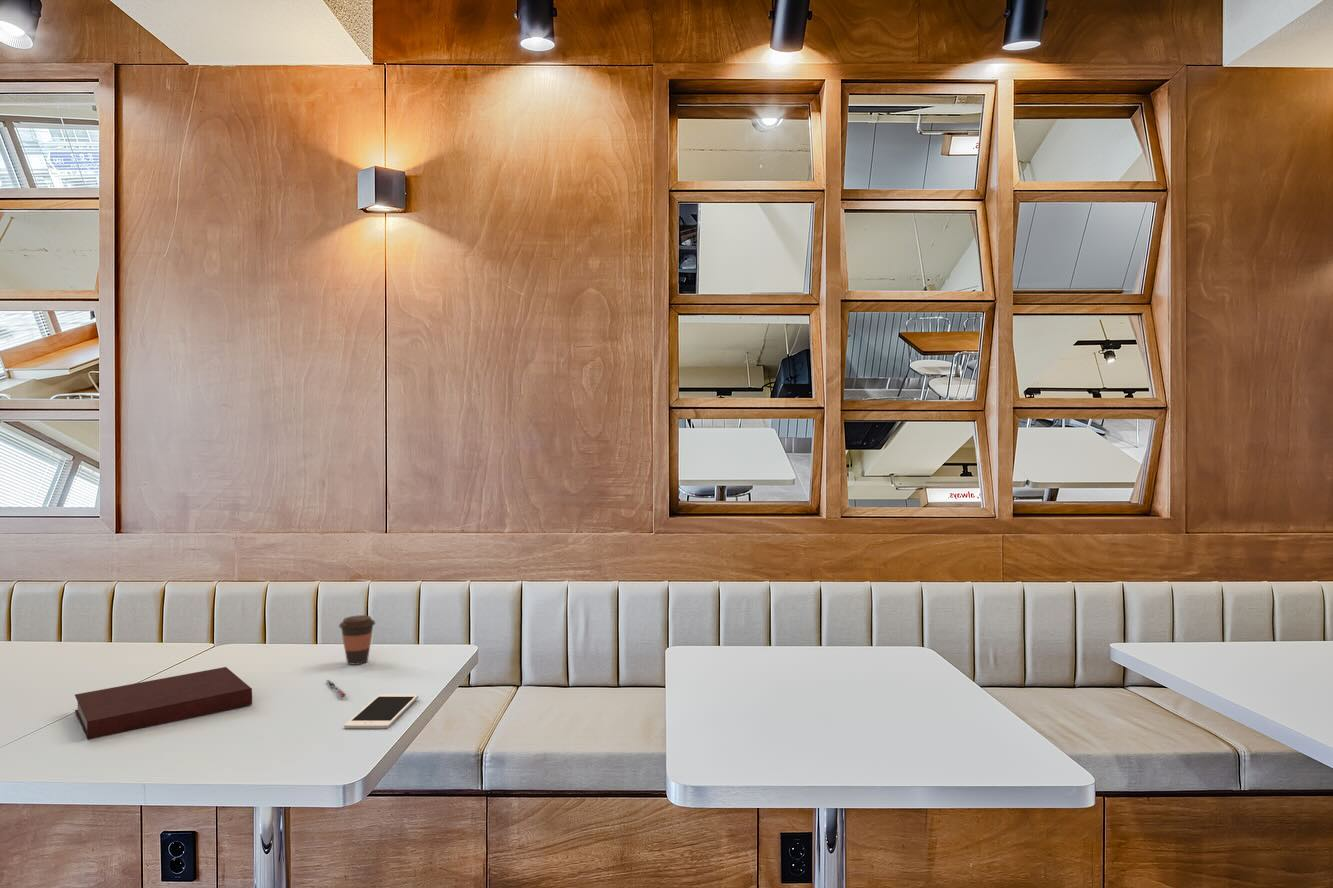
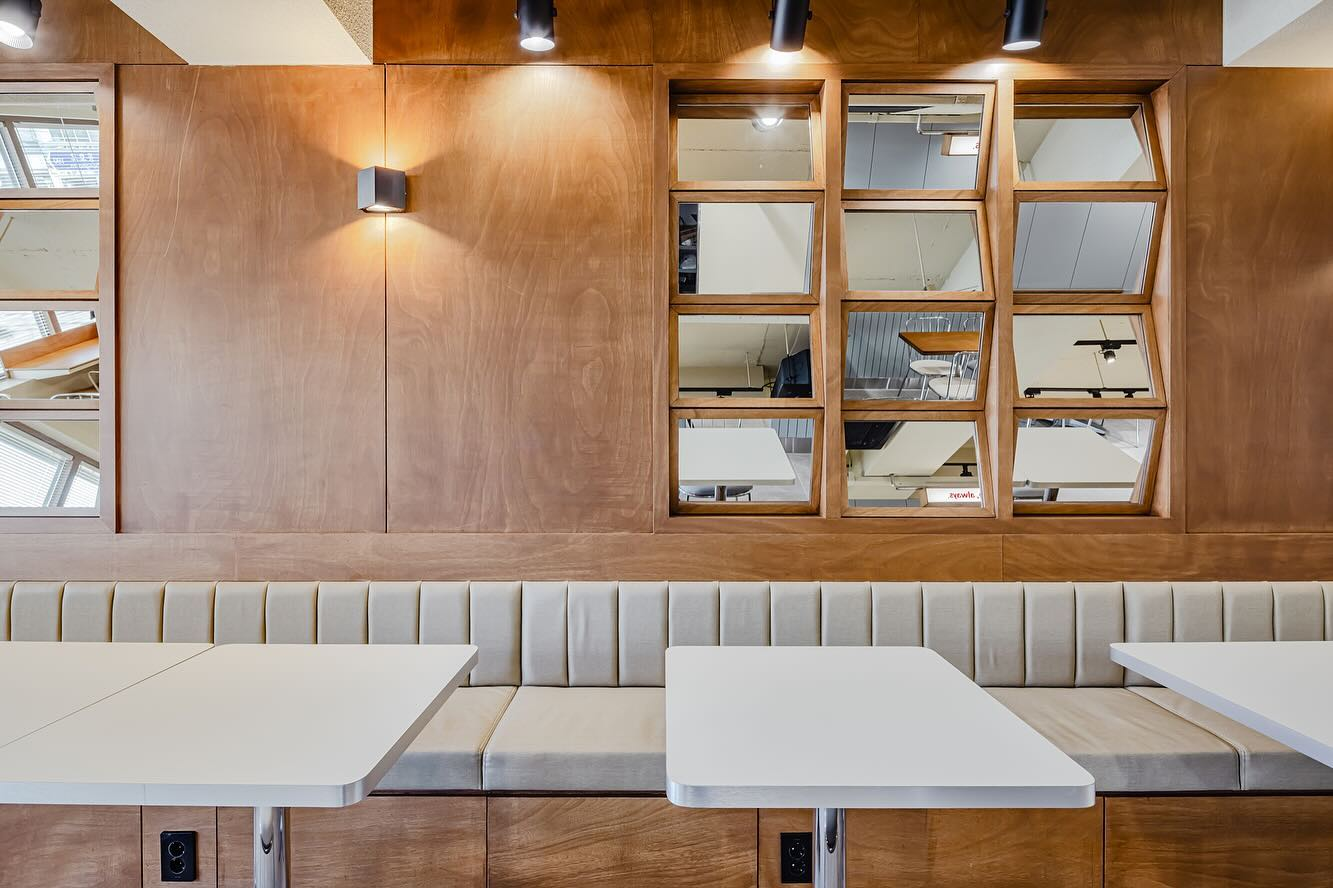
- notebook [74,666,253,741]
- coffee cup [338,614,376,665]
- cell phone [343,693,419,729]
- pen [326,679,347,698]
